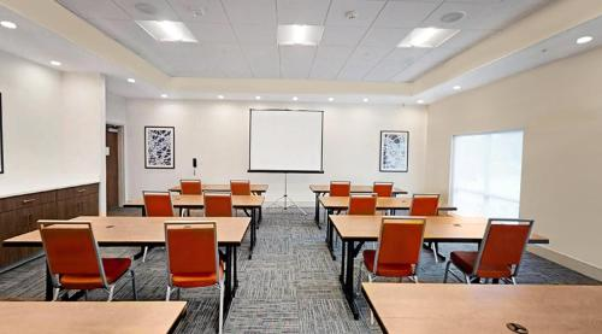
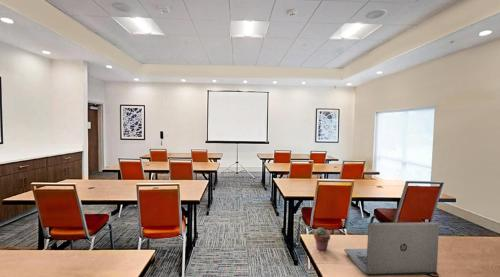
+ potted succulent [313,226,331,252]
+ laptop [343,221,440,277]
